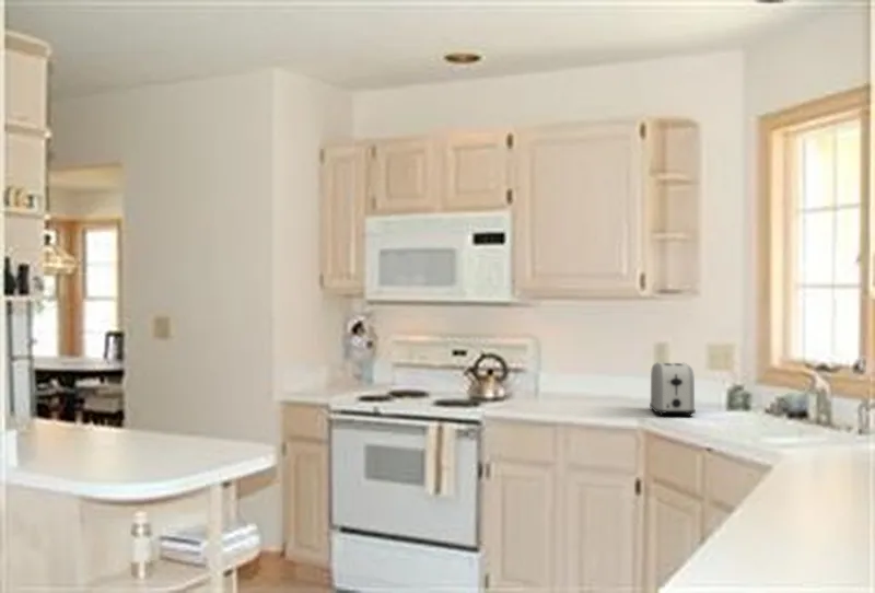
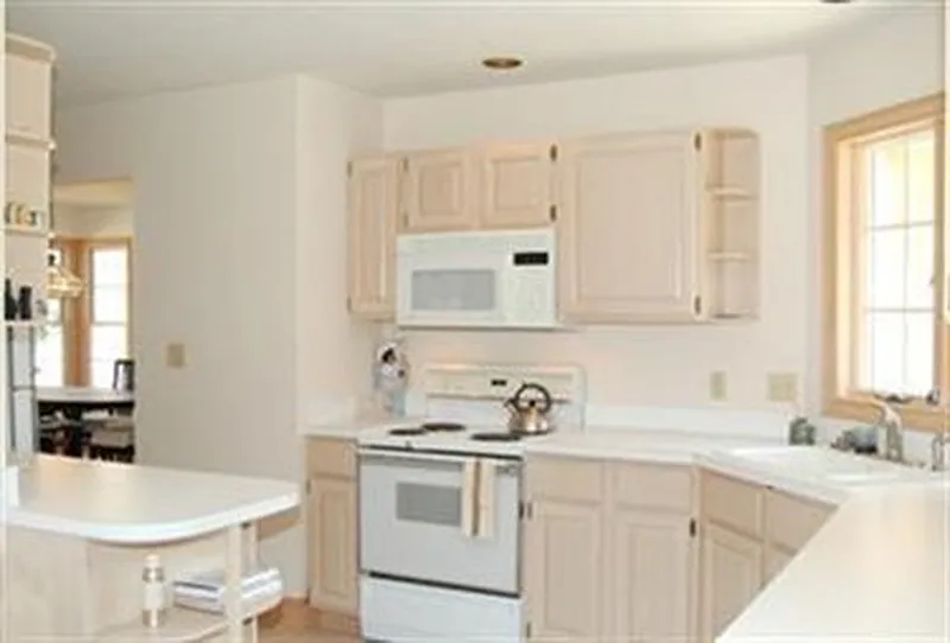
- toaster [649,361,697,418]
